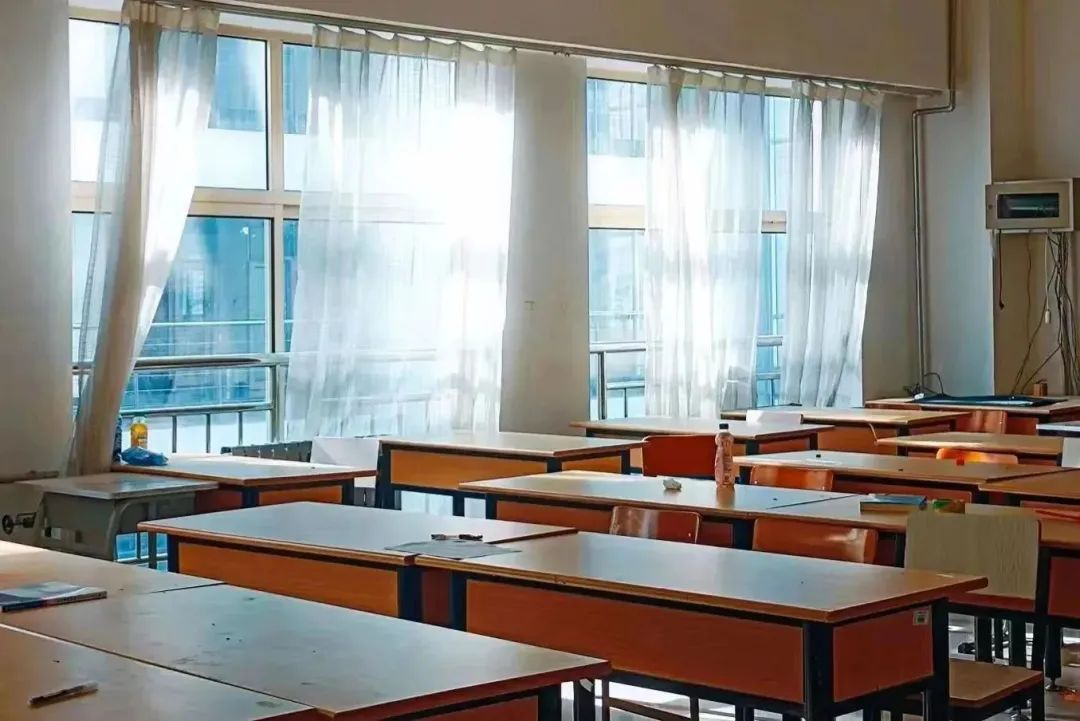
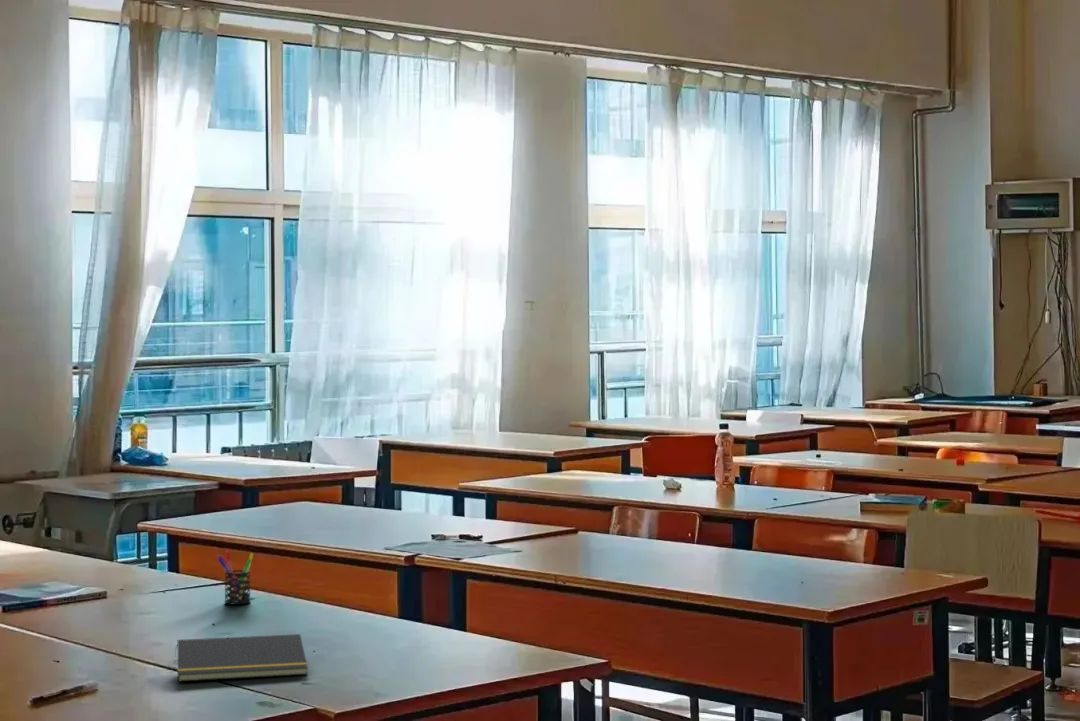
+ pen holder [216,549,254,606]
+ notepad [173,633,309,683]
